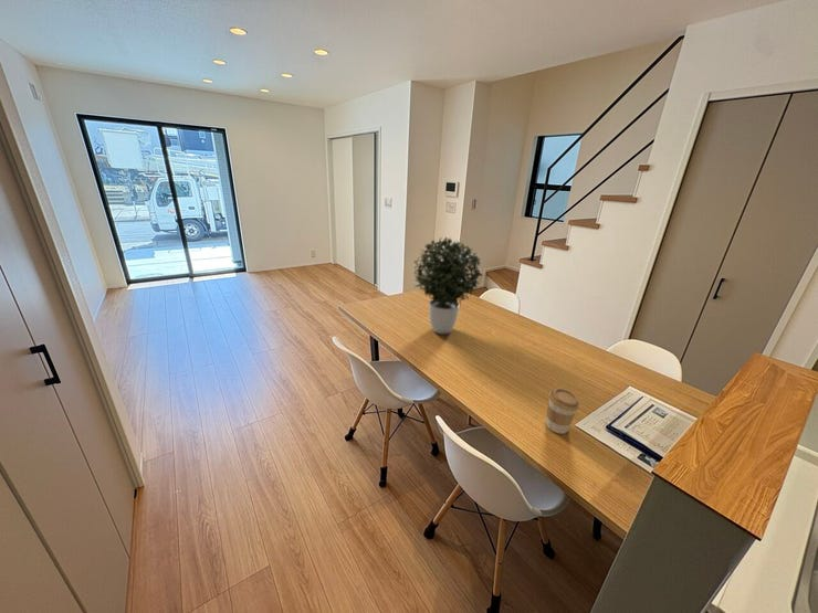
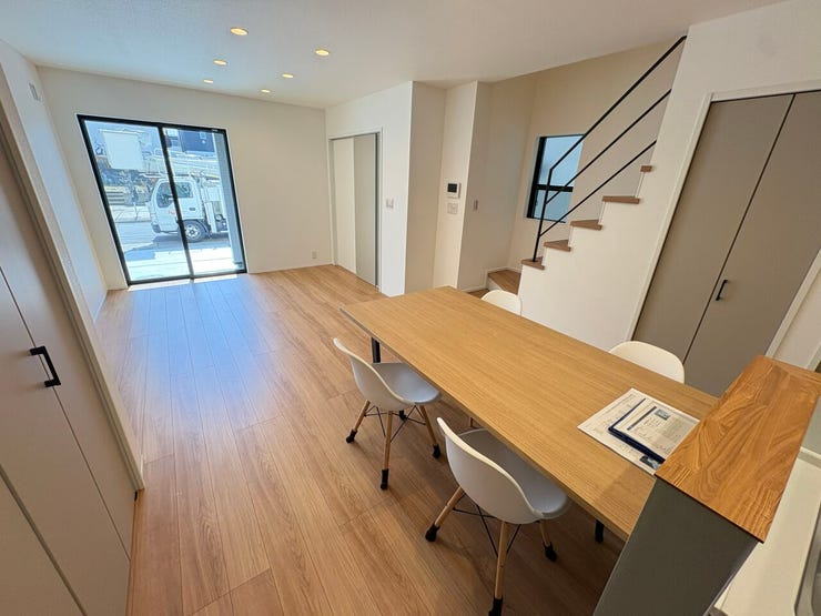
- potted plant [412,235,484,335]
- coffee cup [545,387,580,435]
